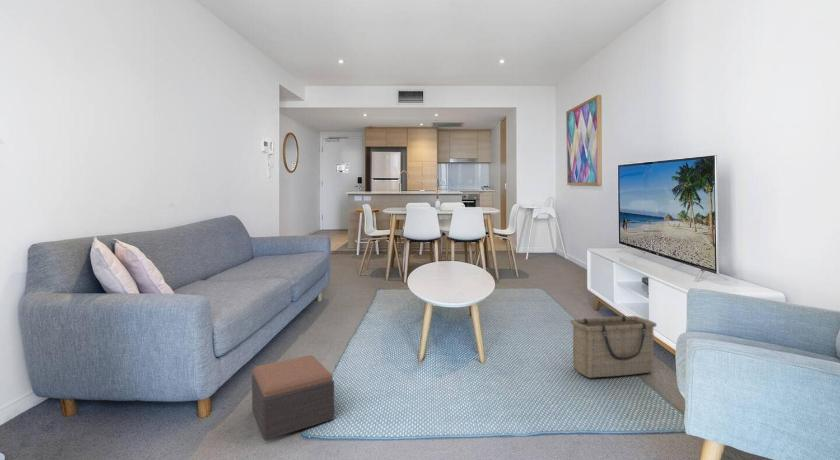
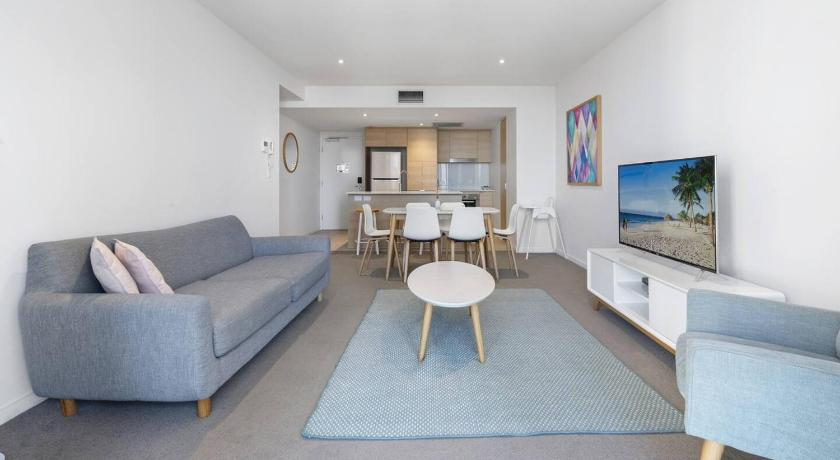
- basket [570,315,658,379]
- footstool [251,354,335,441]
